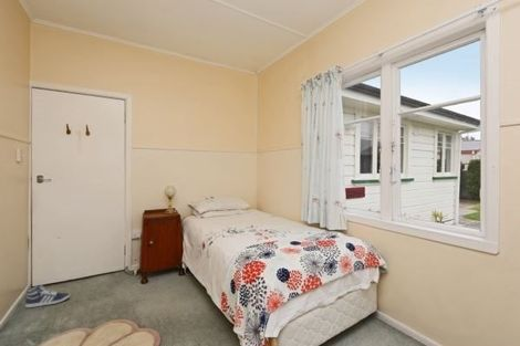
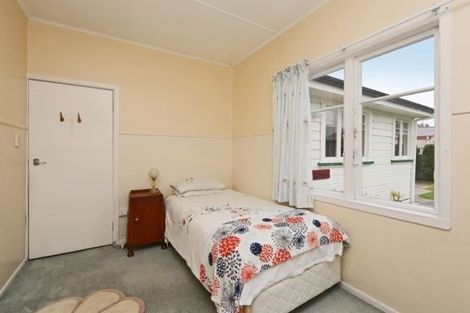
- sneaker [24,283,71,308]
